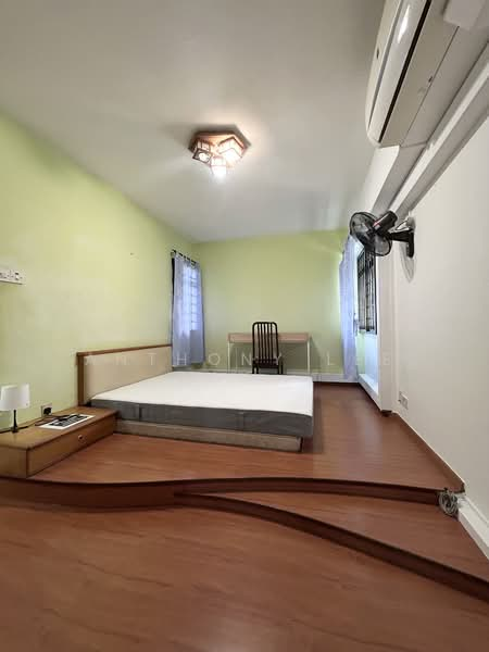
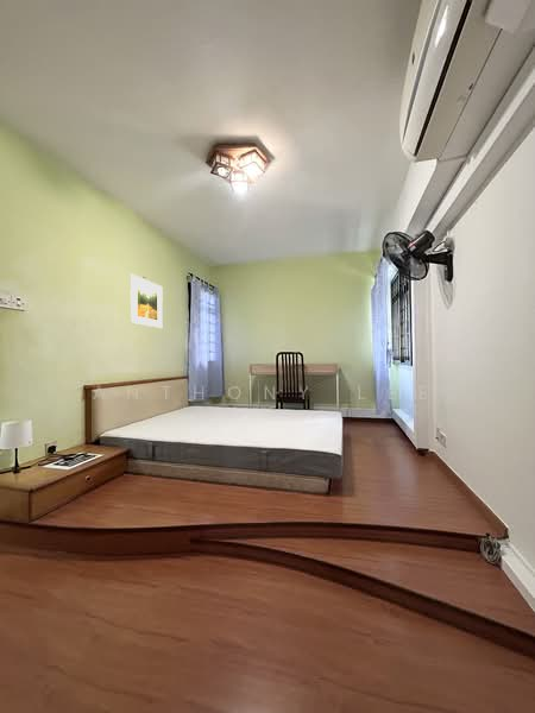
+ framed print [128,273,164,329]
